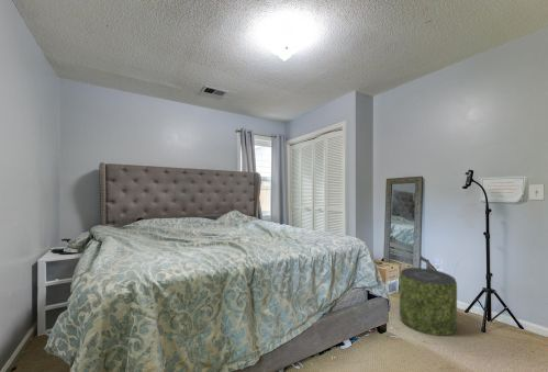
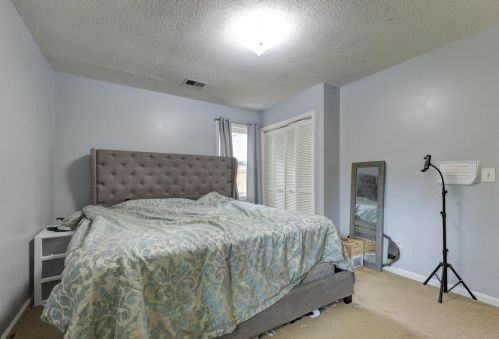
- pouf [399,267,458,337]
